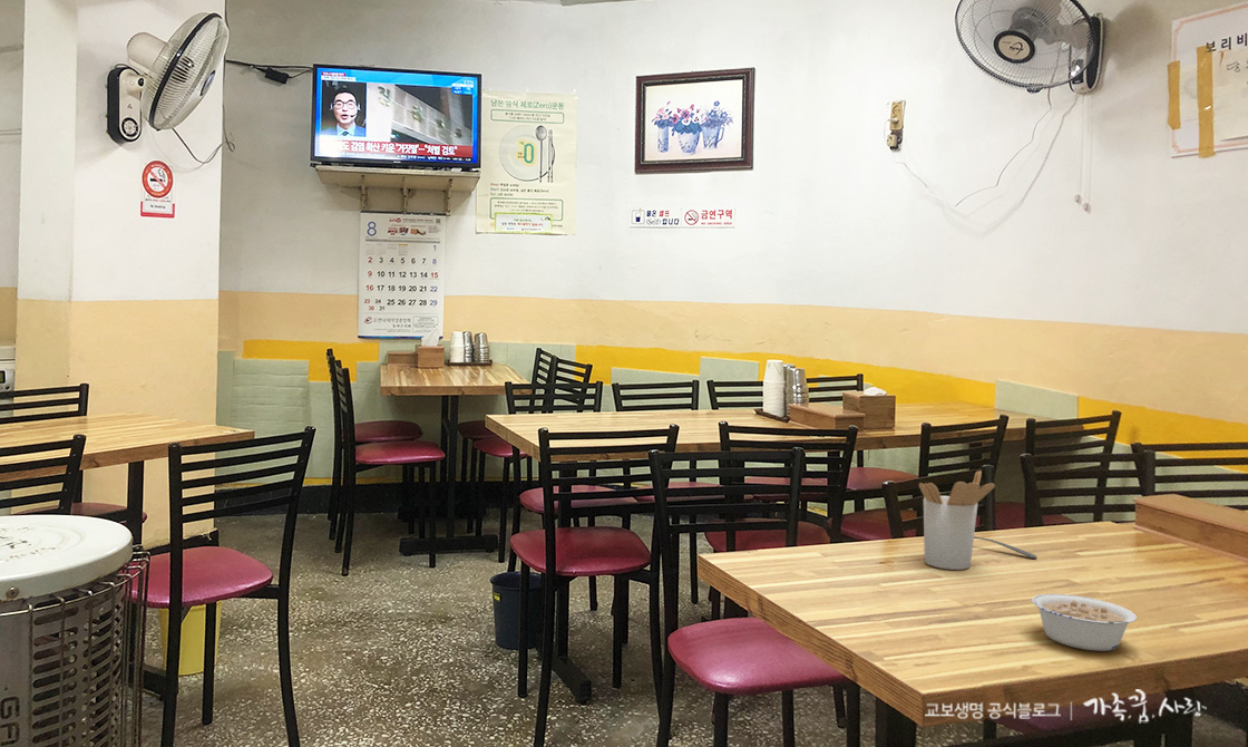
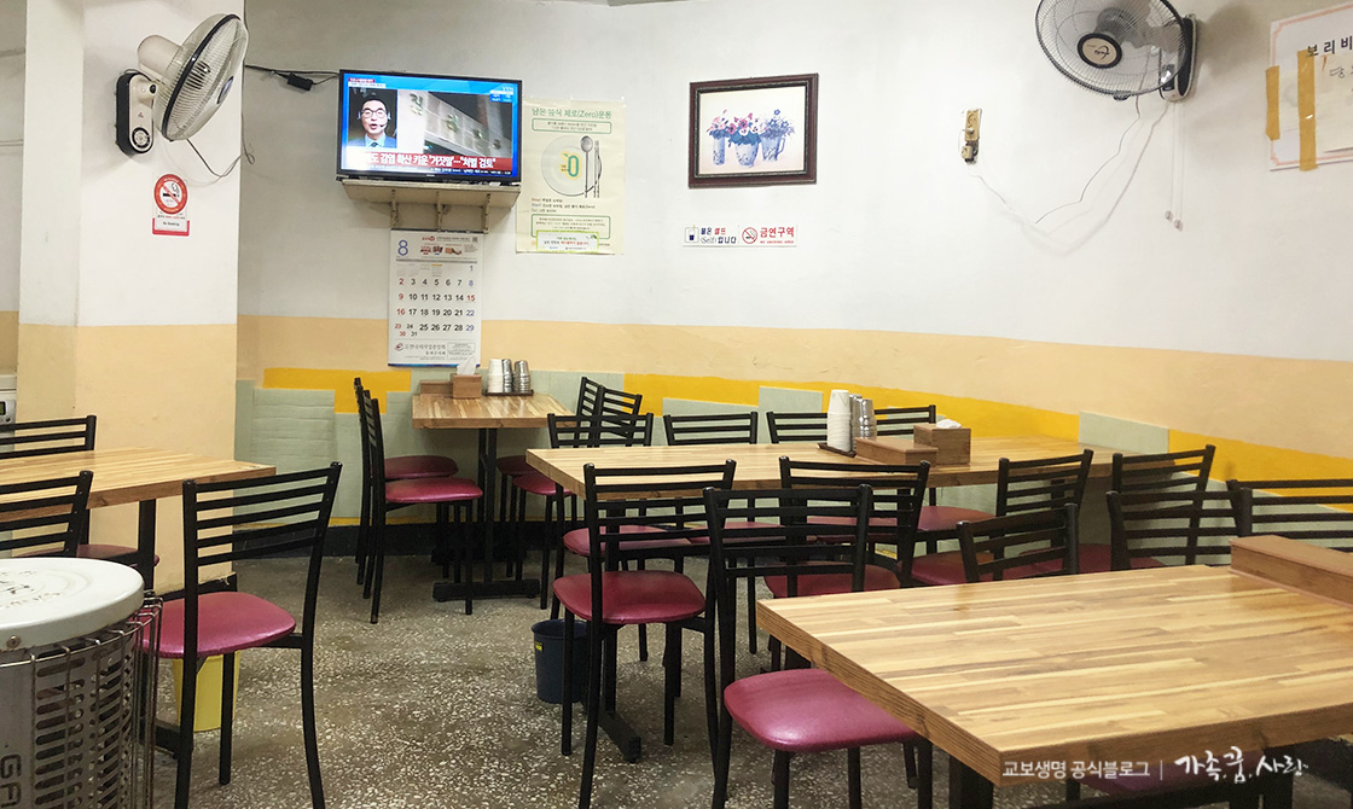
- legume [1031,593,1138,652]
- soupspoon [974,535,1039,560]
- utensil holder [918,469,996,571]
